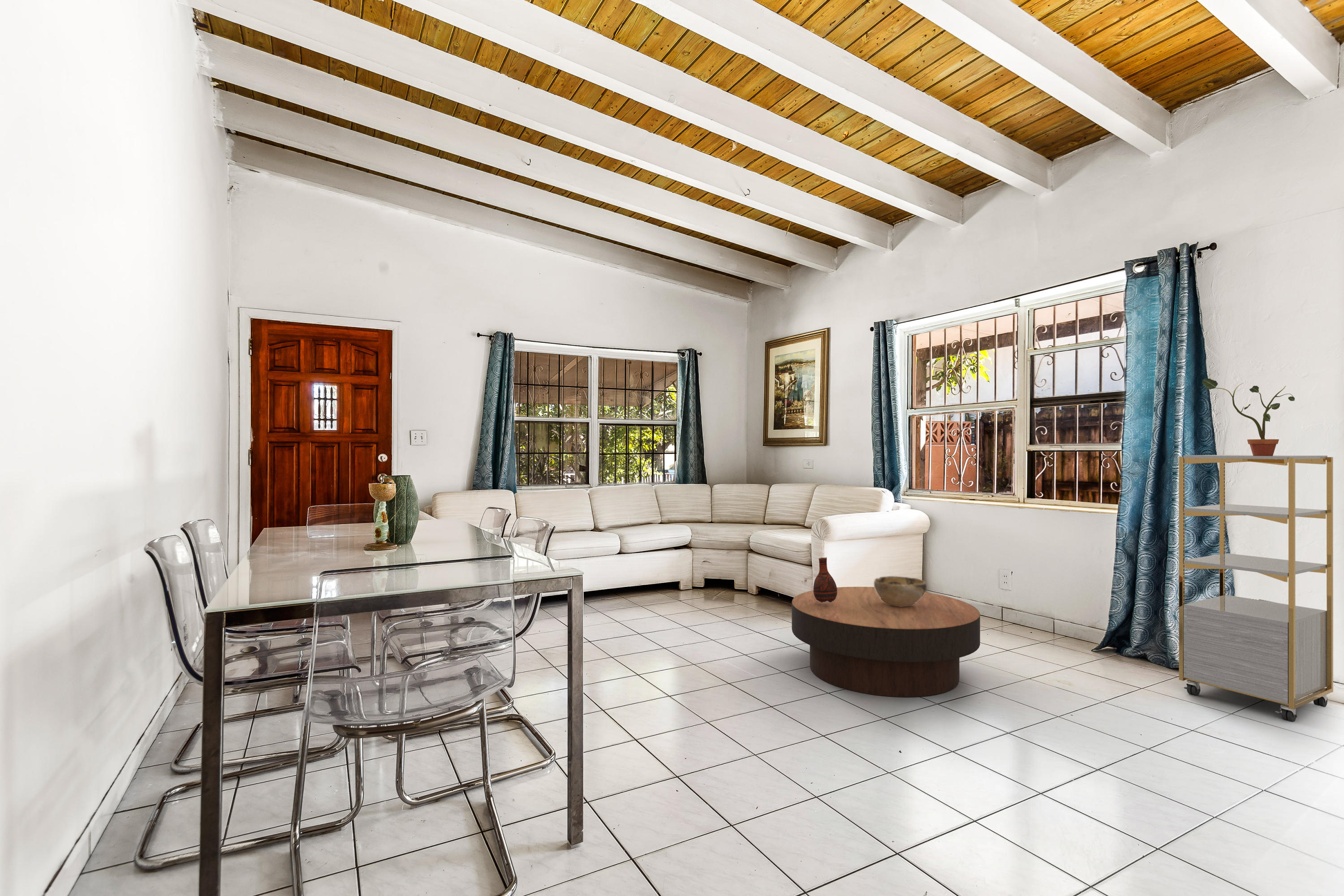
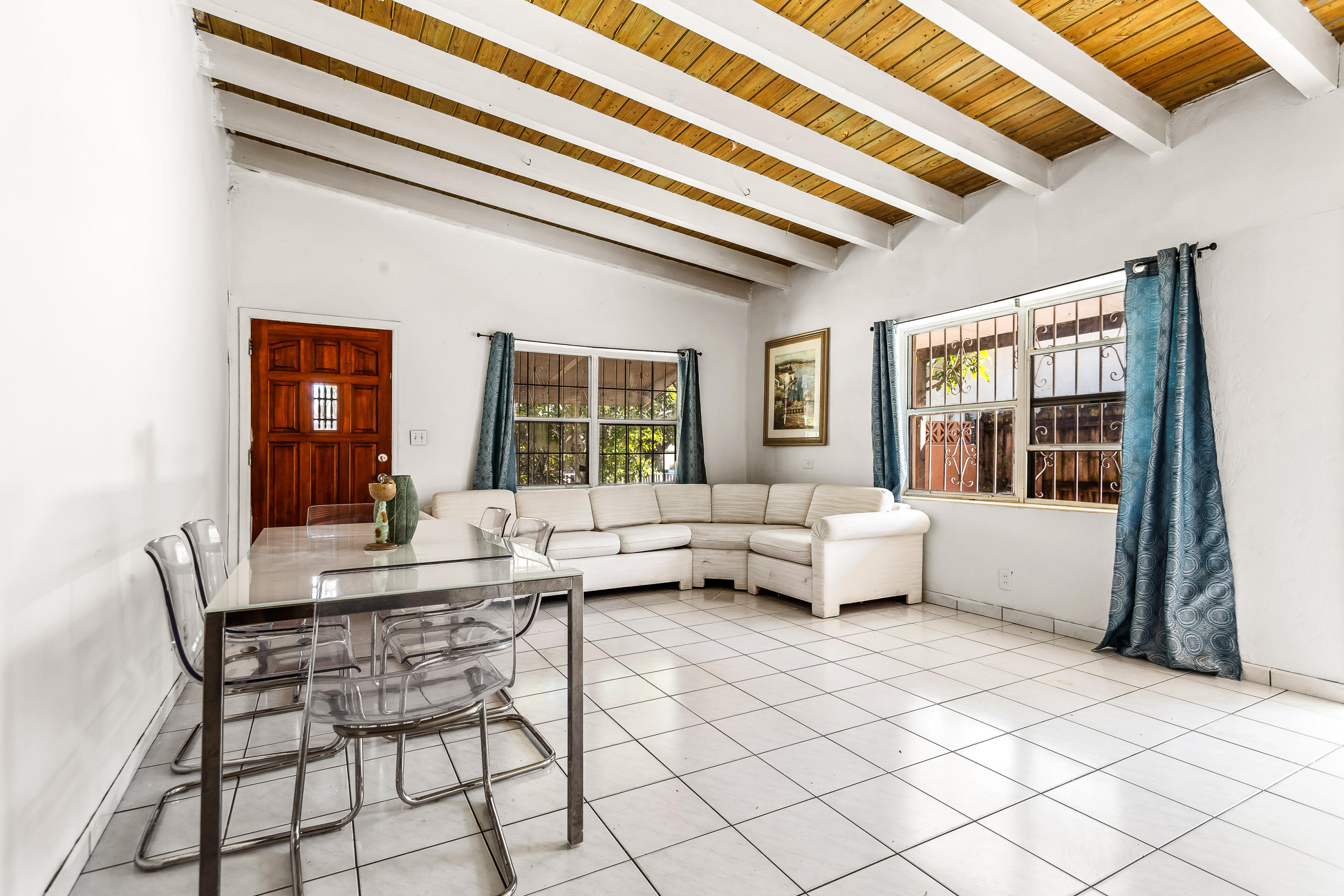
- potted plant [1202,378,1295,456]
- decorative bowl [874,576,926,607]
- vase [813,557,837,603]
- shelving unit [1178,454,1334,722]
- coffee table [791,586,981,698]
